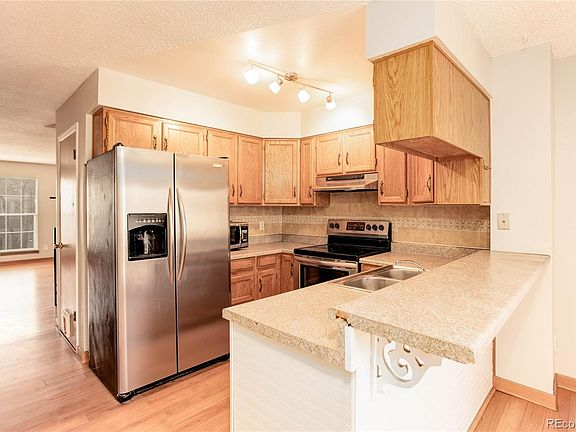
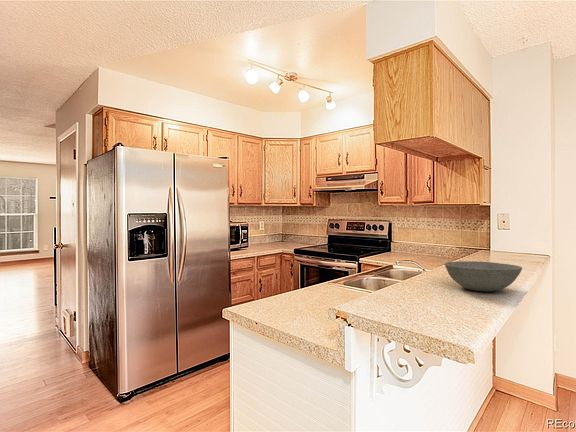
+ bowl [444,260,523,292]
